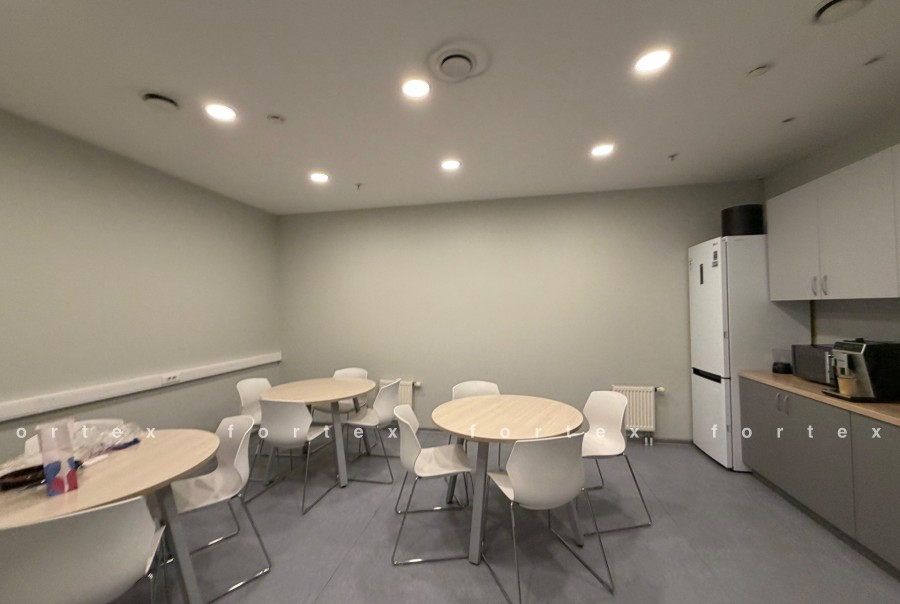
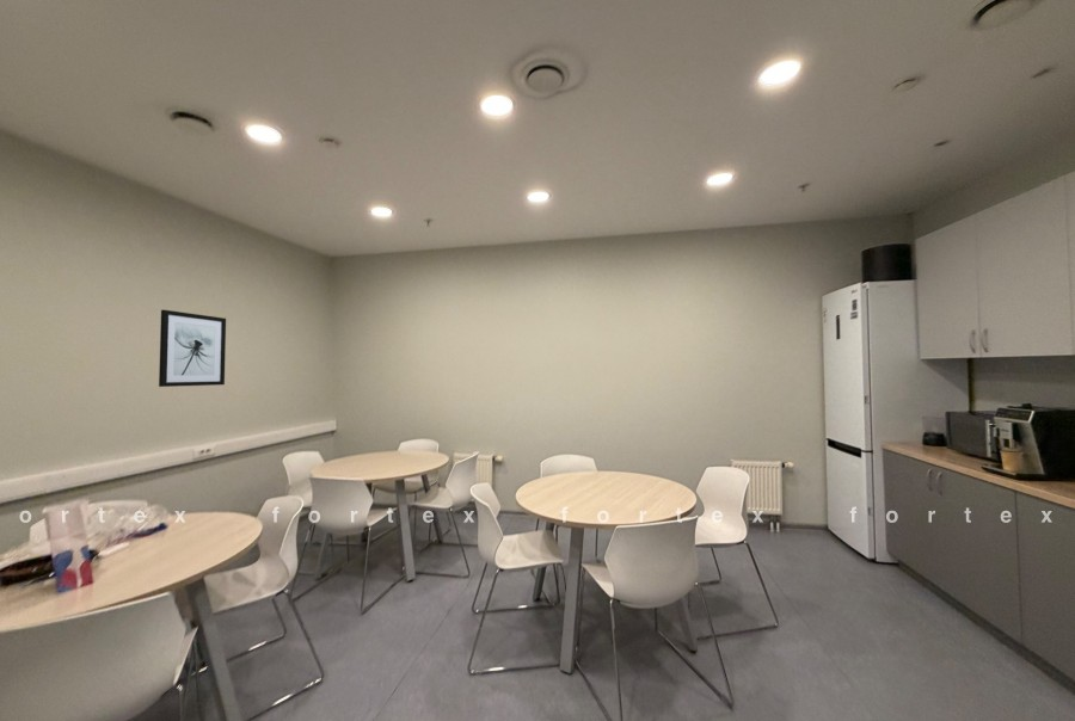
+ wall art [158,309,227,388]
